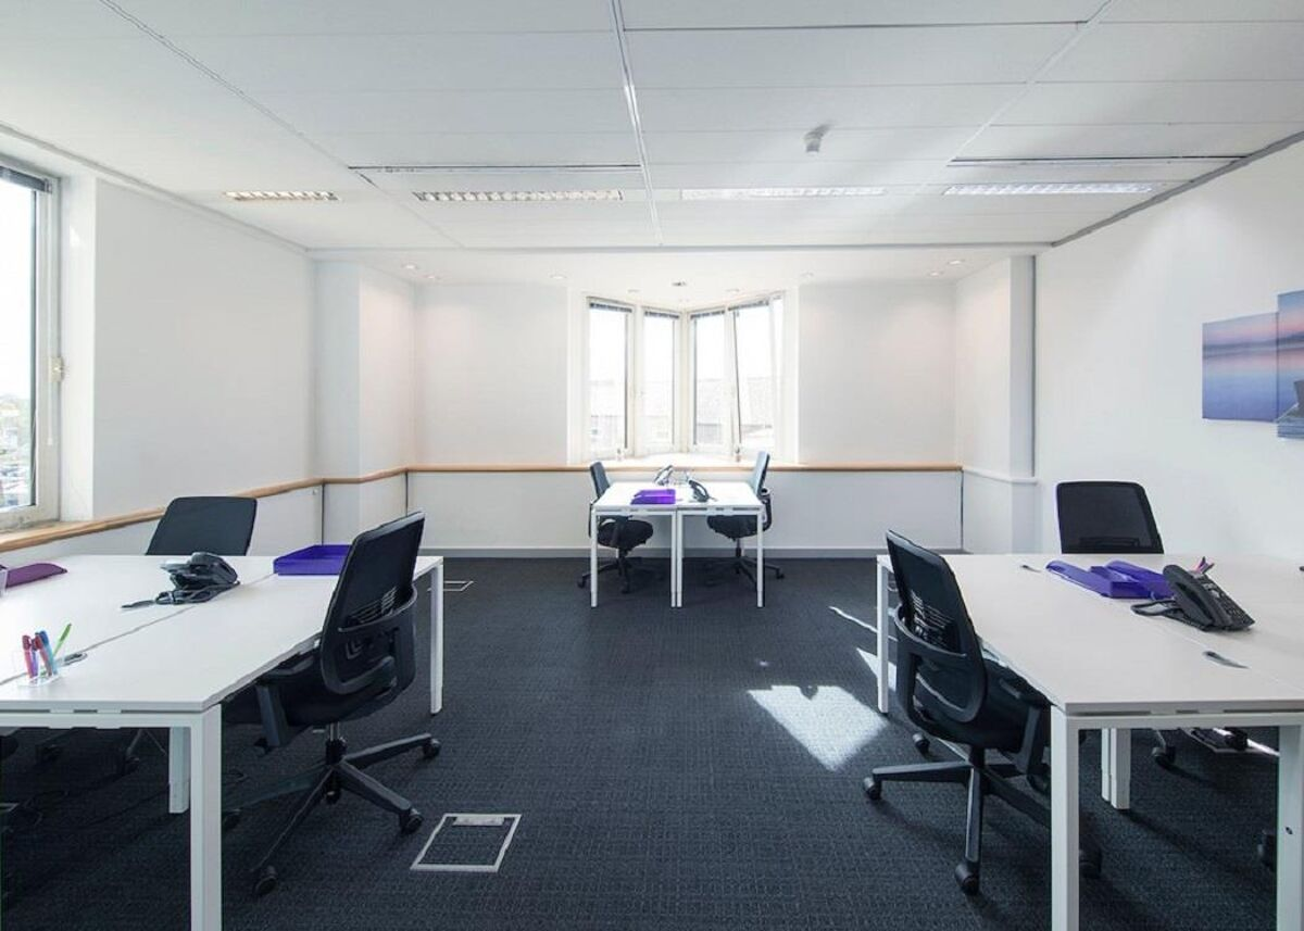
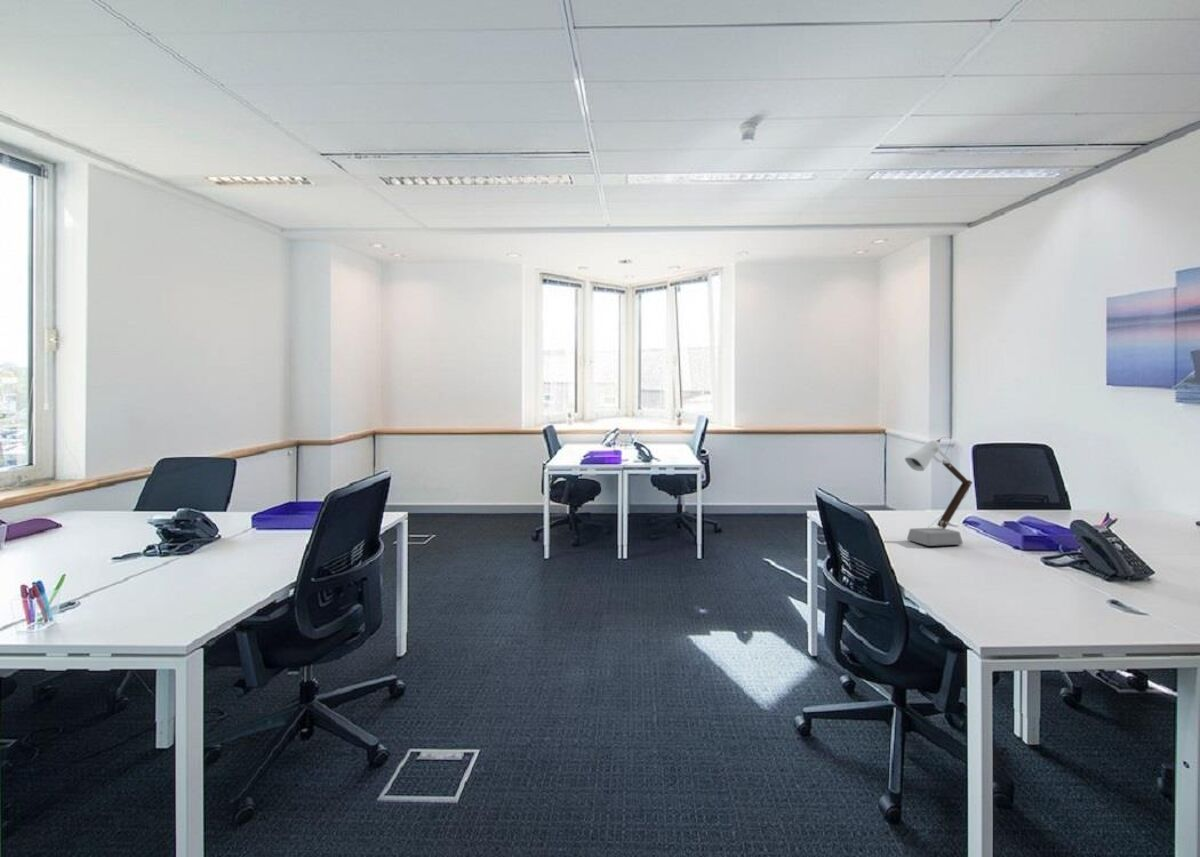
+ desk lamp [904,436,974,547]
